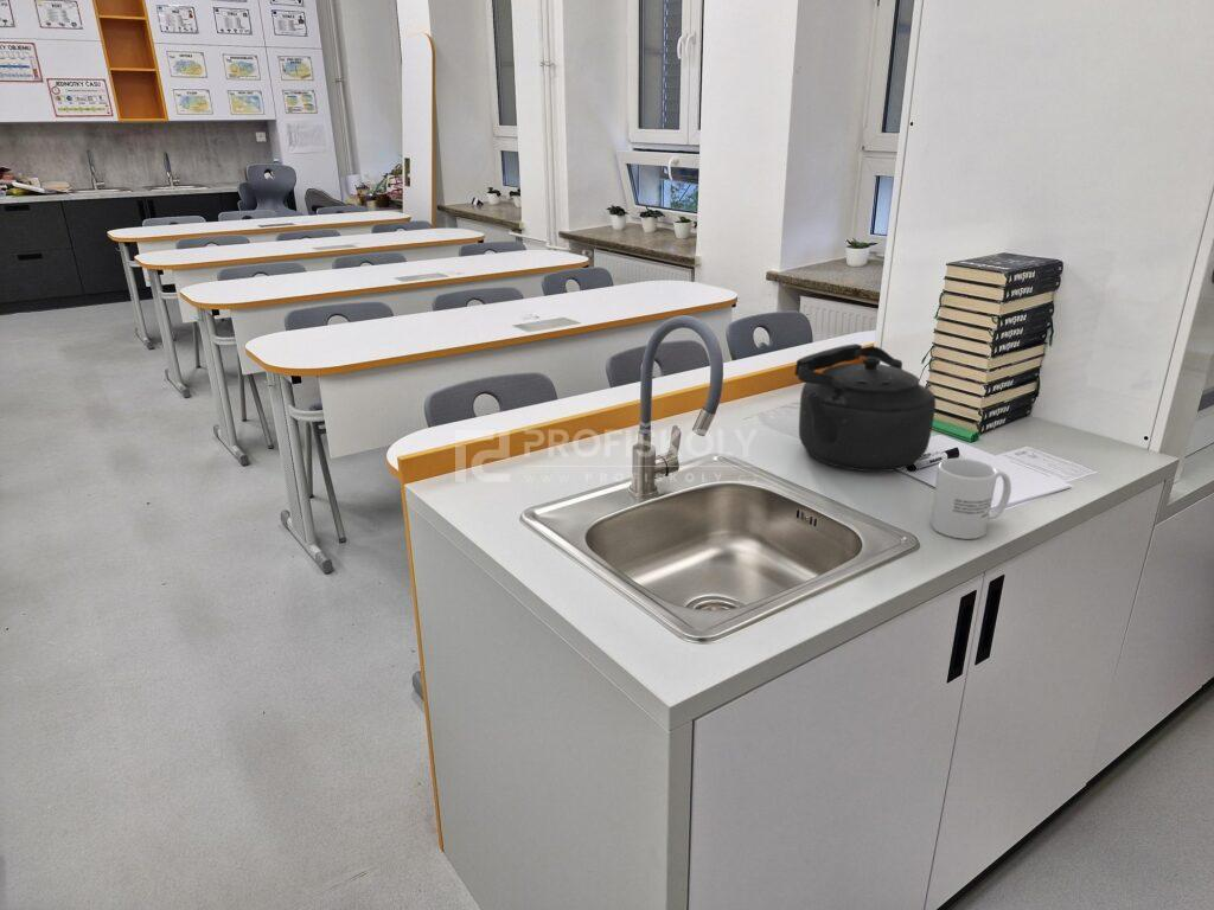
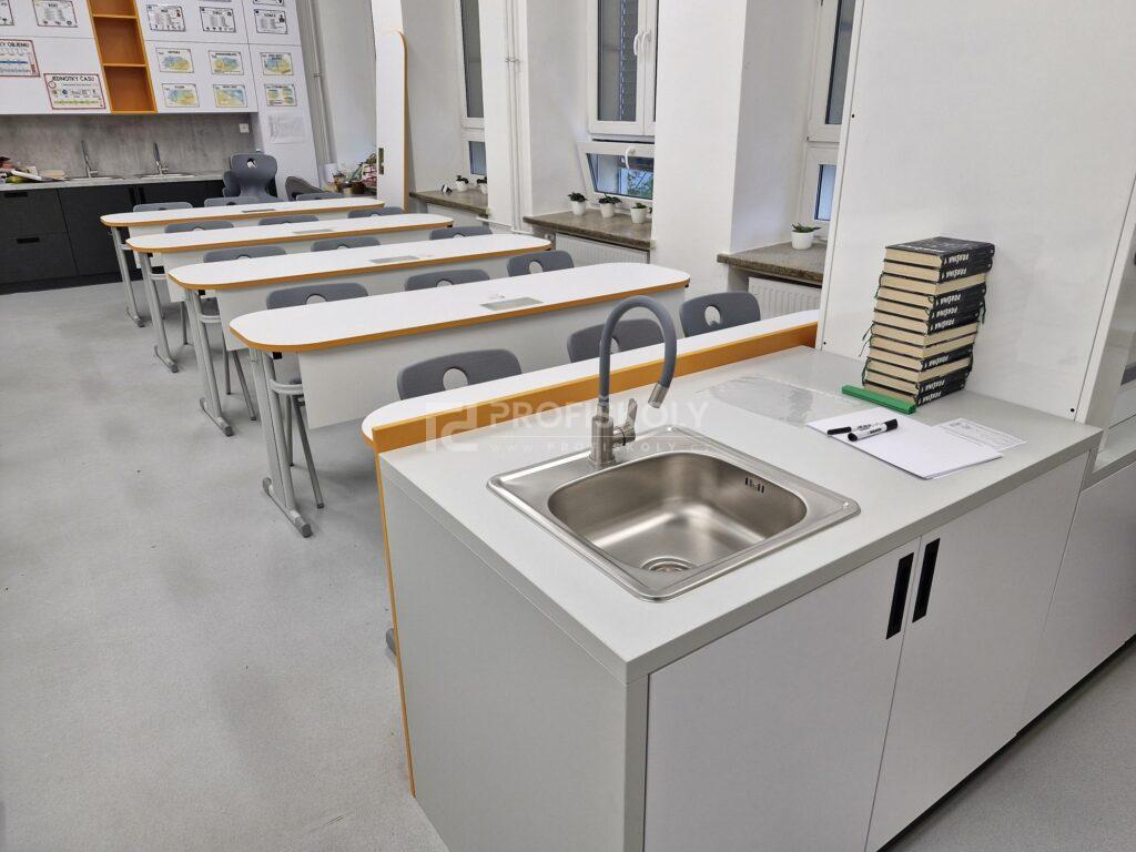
- kettle [793,342,937,473]
- mug [929,457,1012,540]
